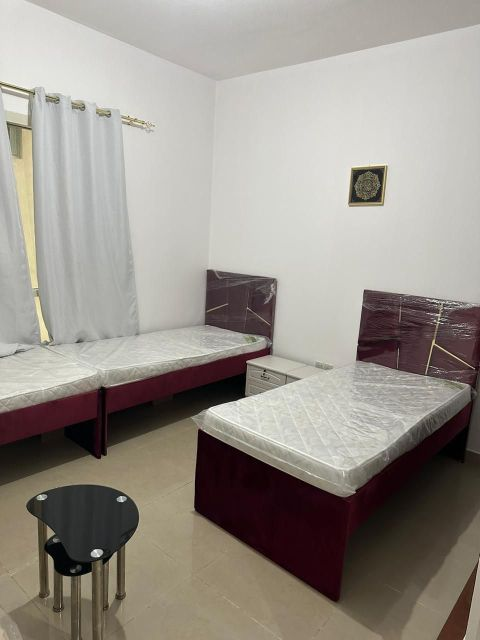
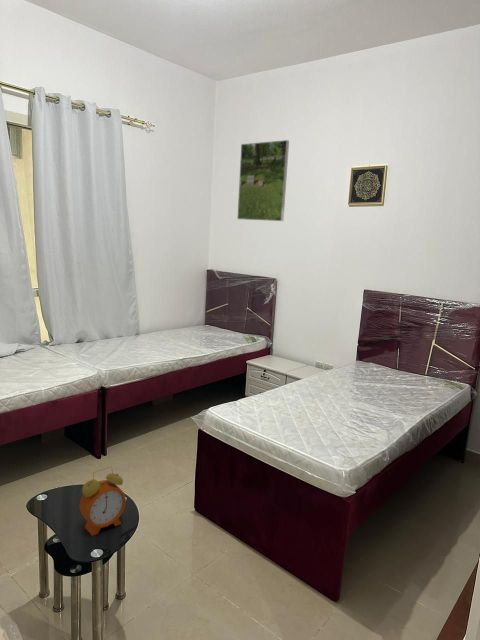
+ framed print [236,139,290,222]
+ alarm clock [79,466,127,537]
